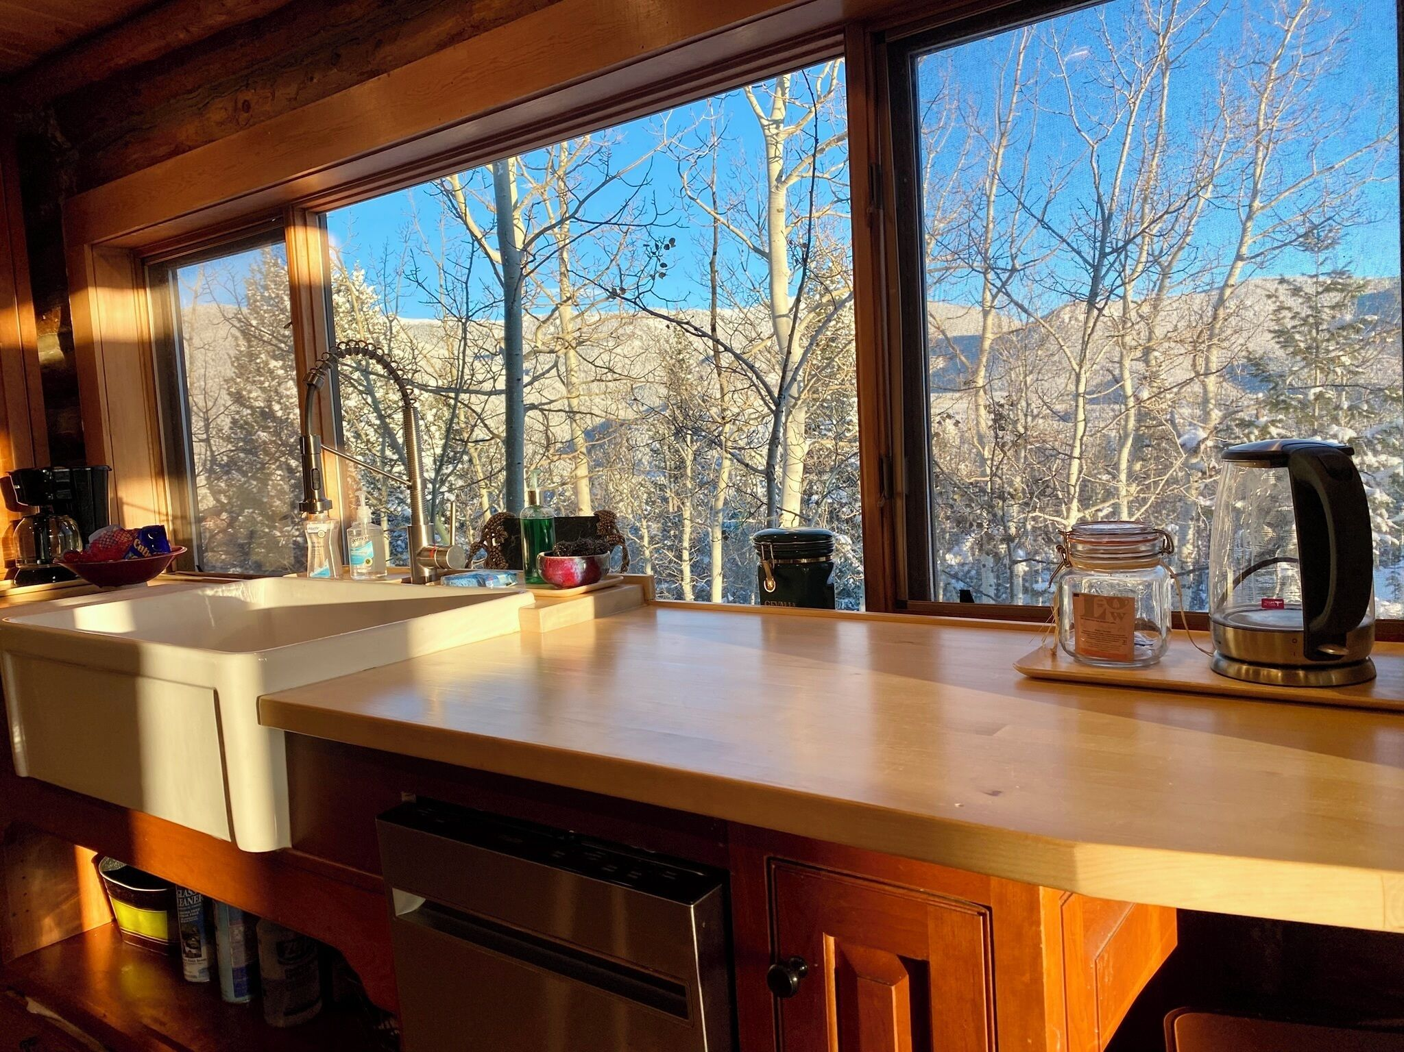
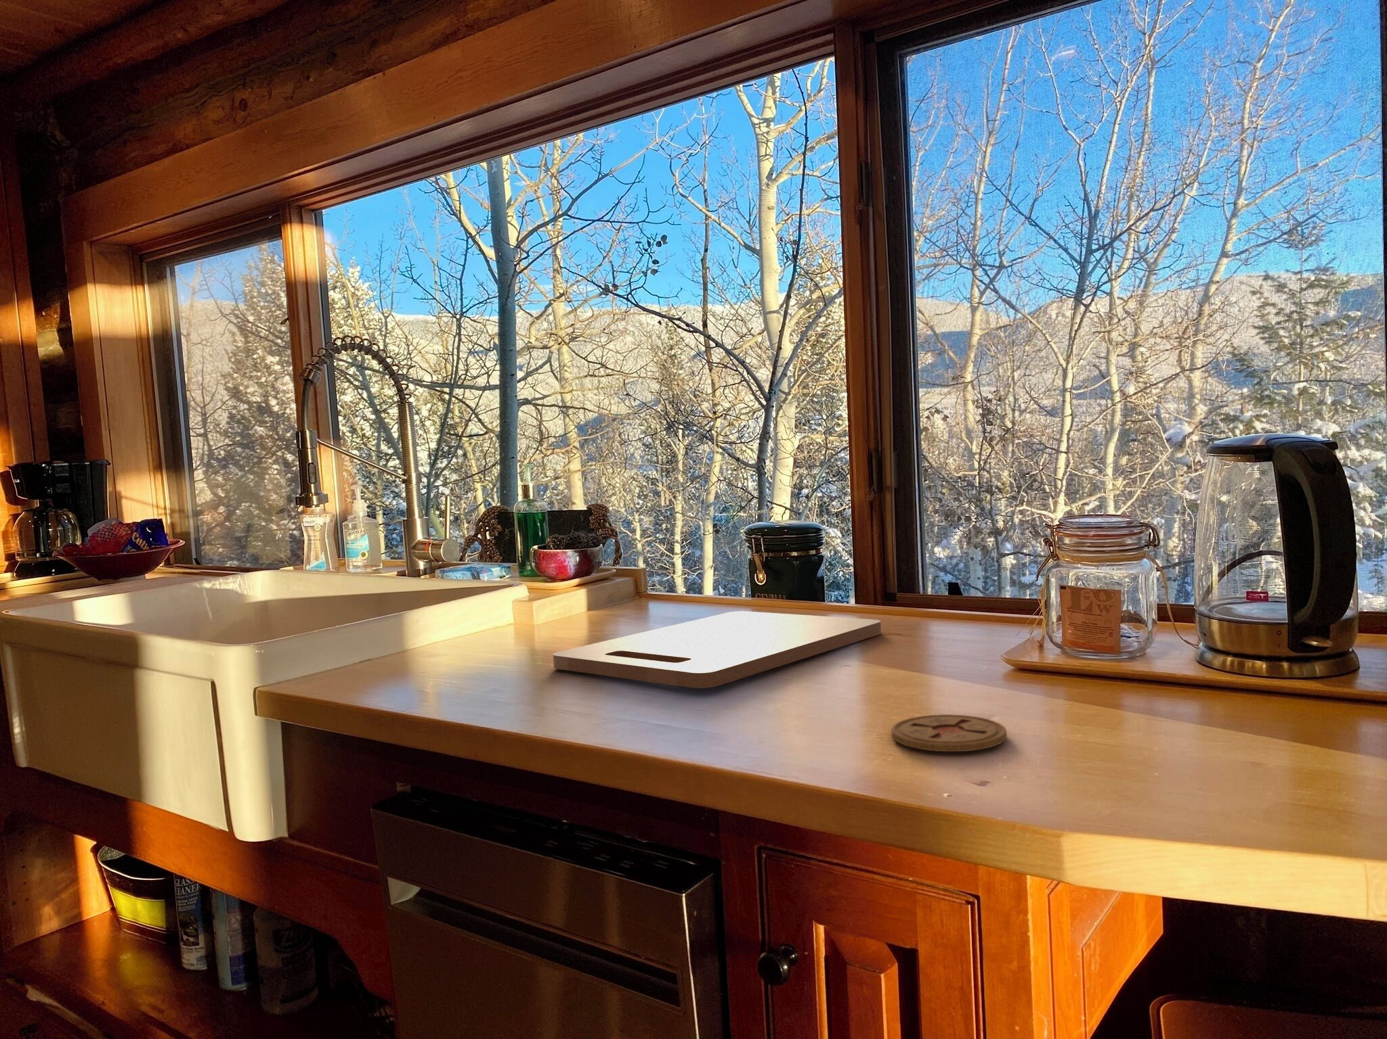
+ coaster [890,714,1008,752]
+ cutting board [553,611,881,689]
